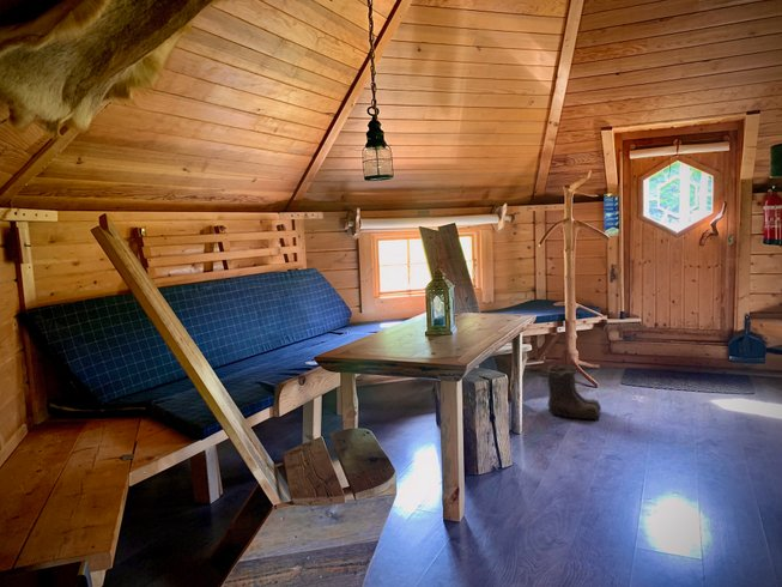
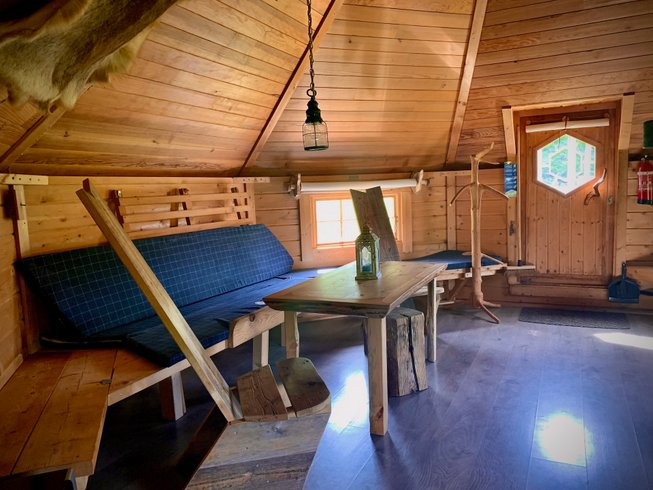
- boots [546,364,602,420]
